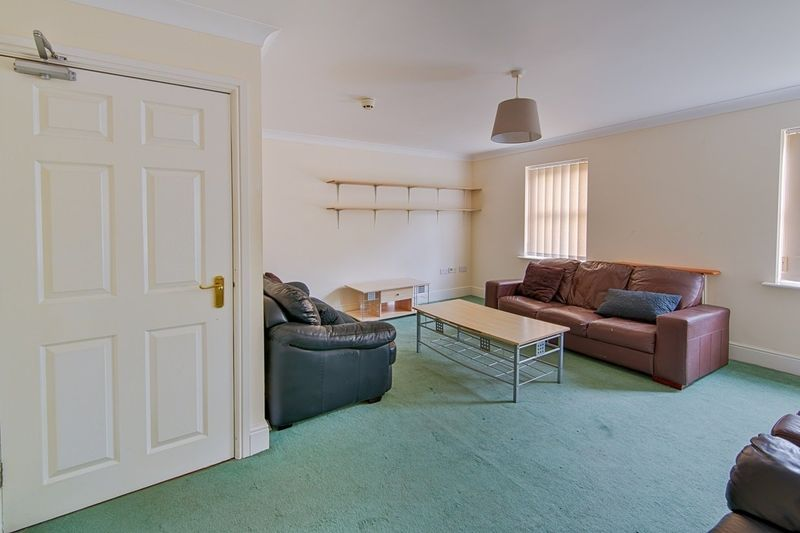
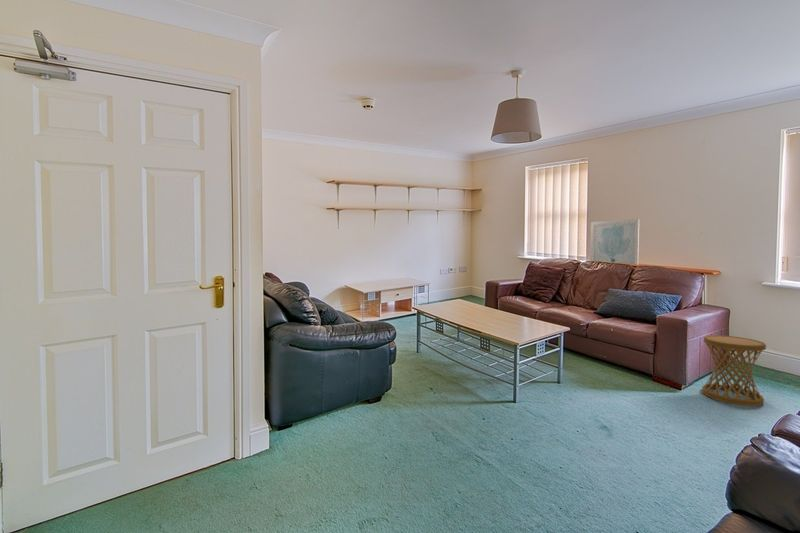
+ wall art [589,218,640,266]
+ side table [701,334,767,407]
